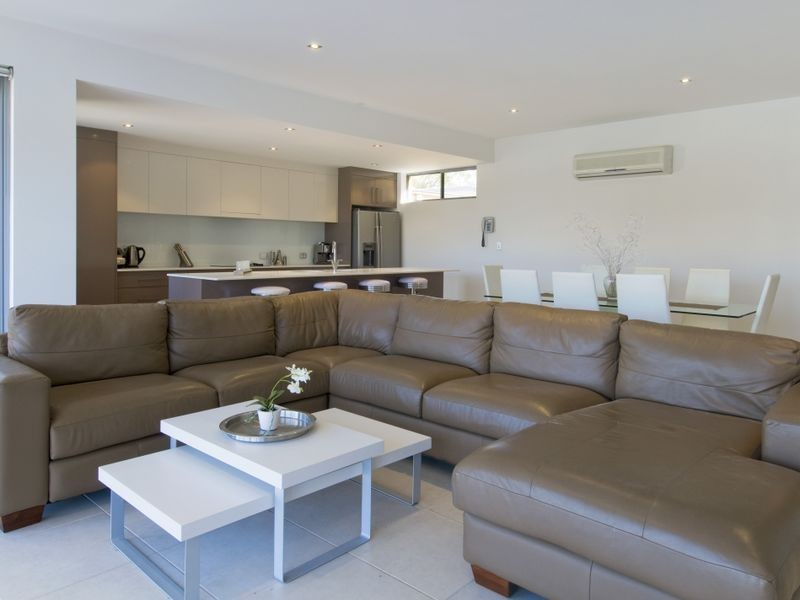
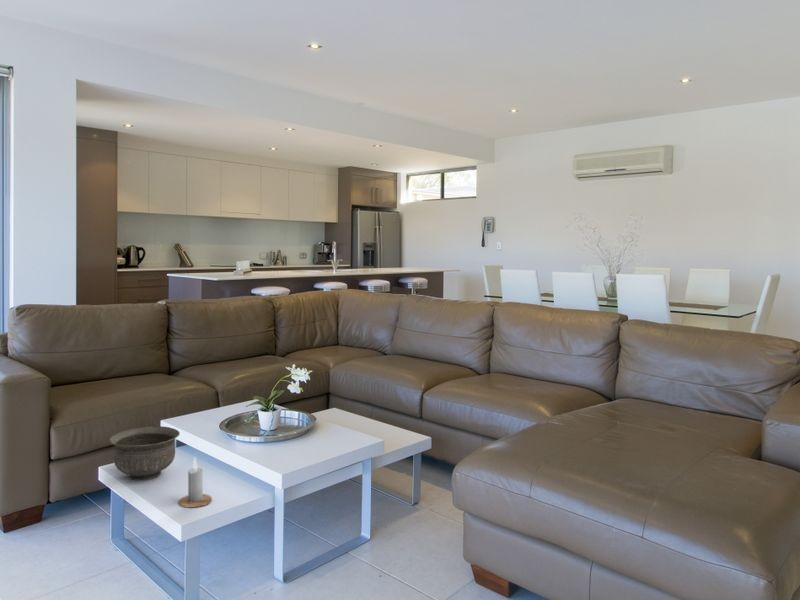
+ candle [178,457,213,509]
+ bowl [108,425,181,481]
